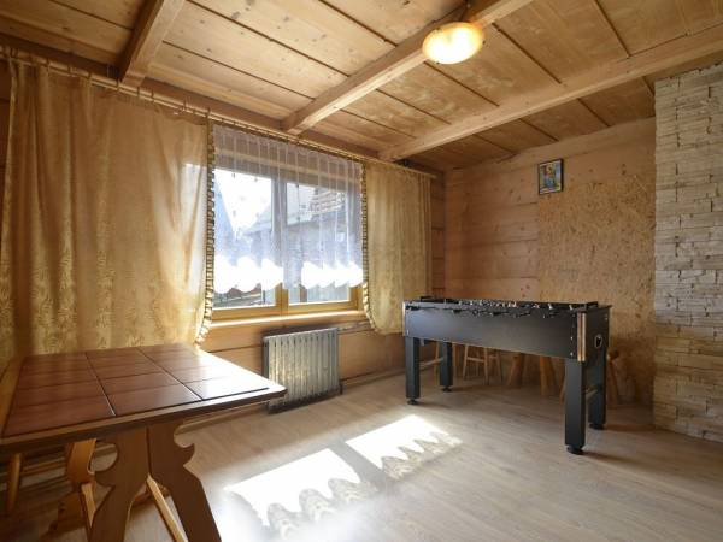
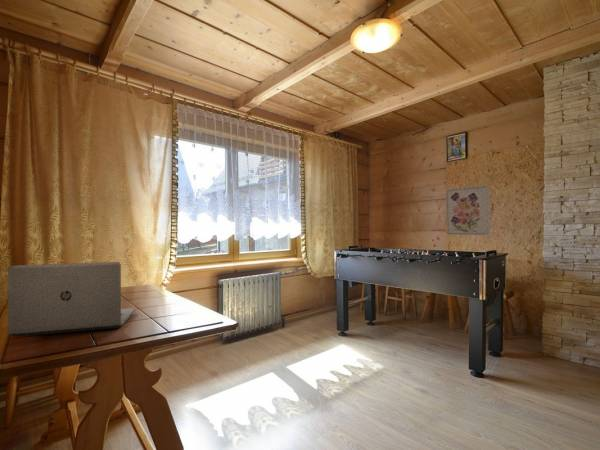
+ wall art [445,185,491,236]
+ laptop [7,261,137,338]
